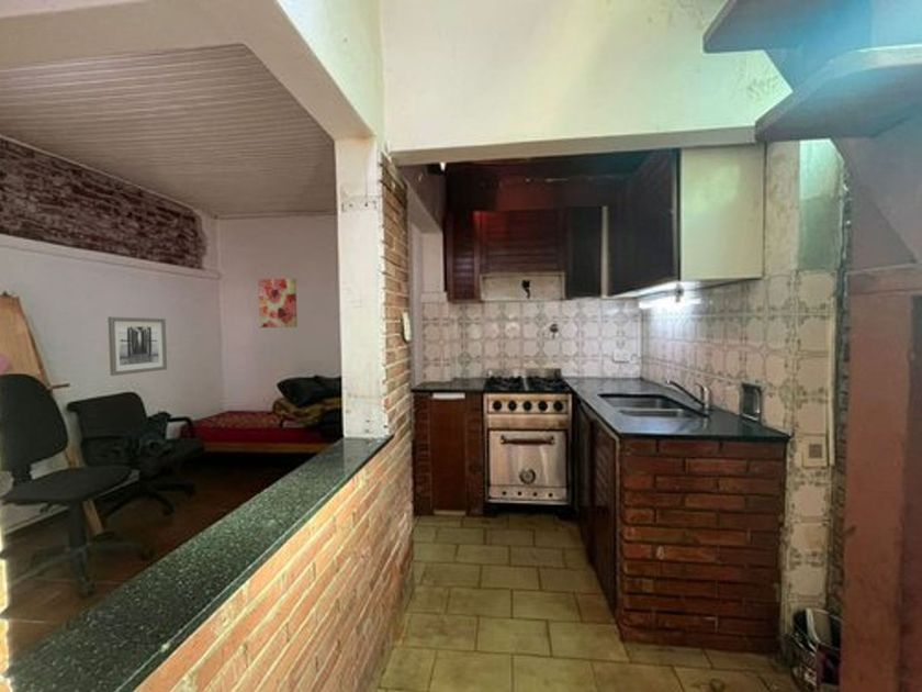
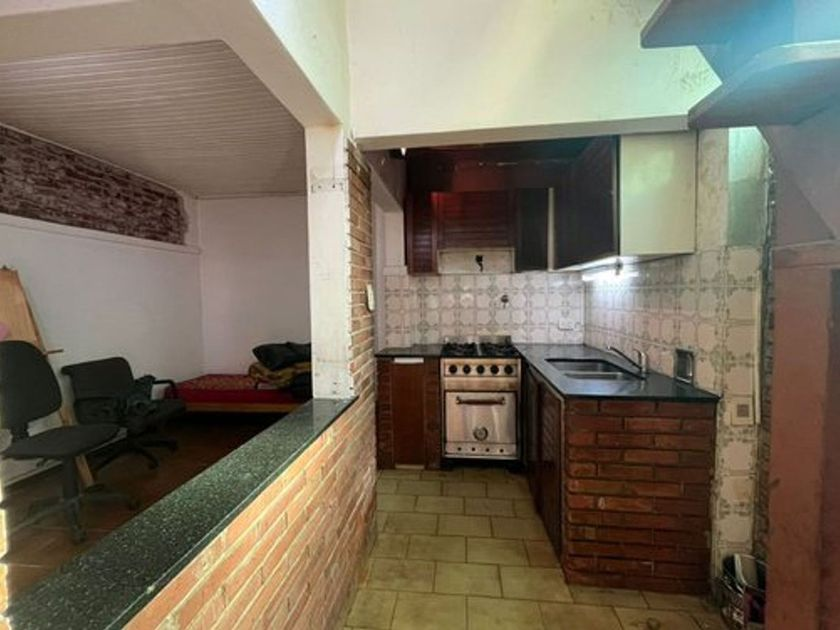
- wall art [257,278,299,328]
- wall art [106,315,168,377]
